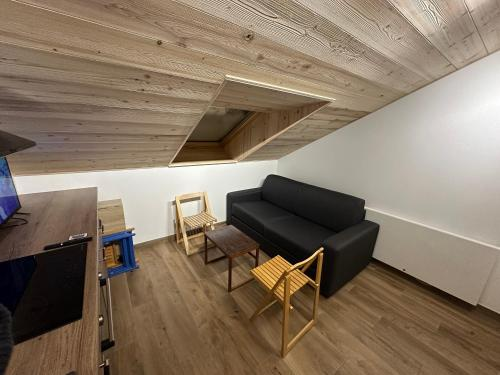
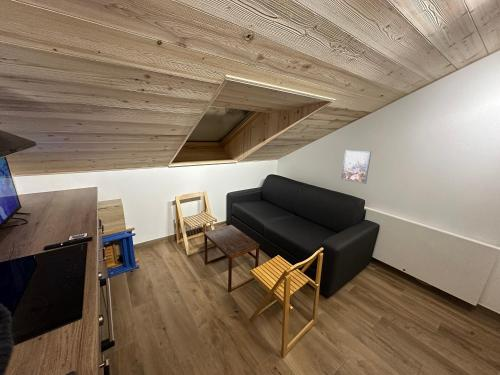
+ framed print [340,149,372,185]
